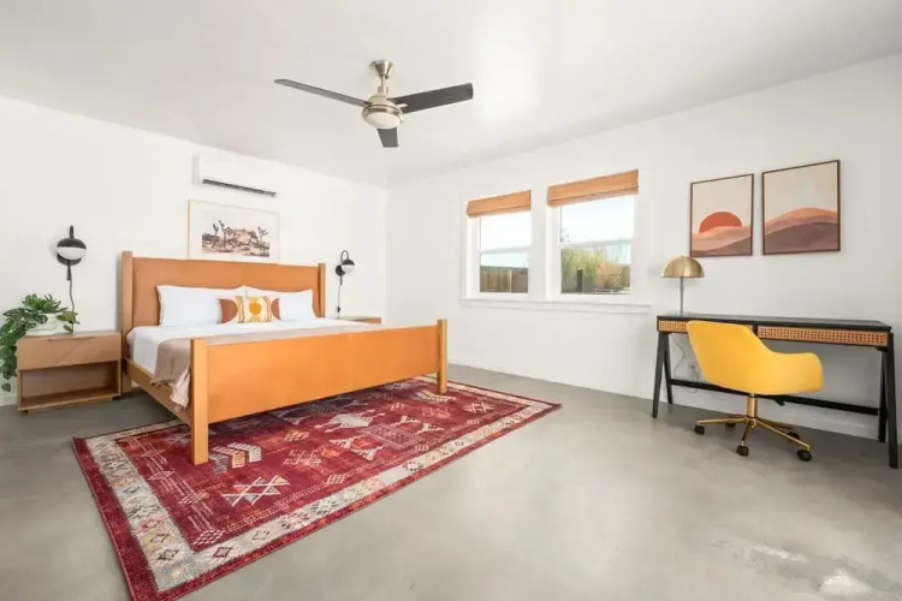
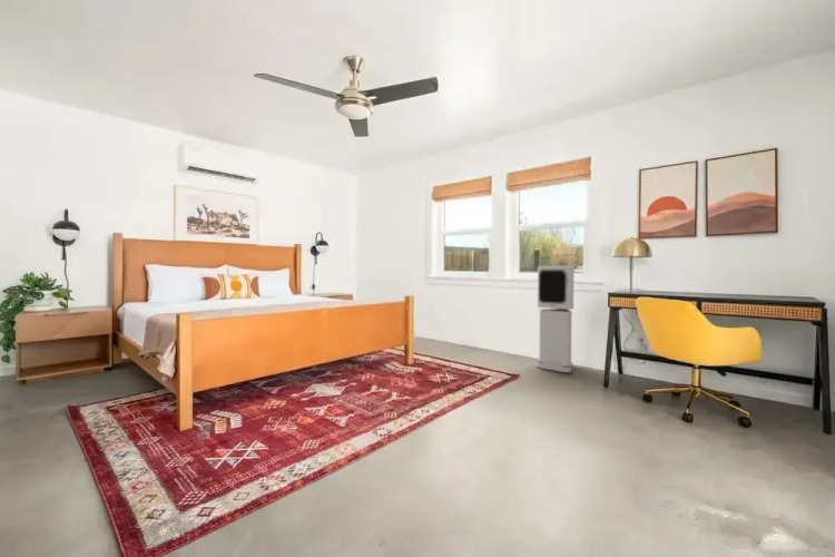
+ air purifier [536,265,576,373]
